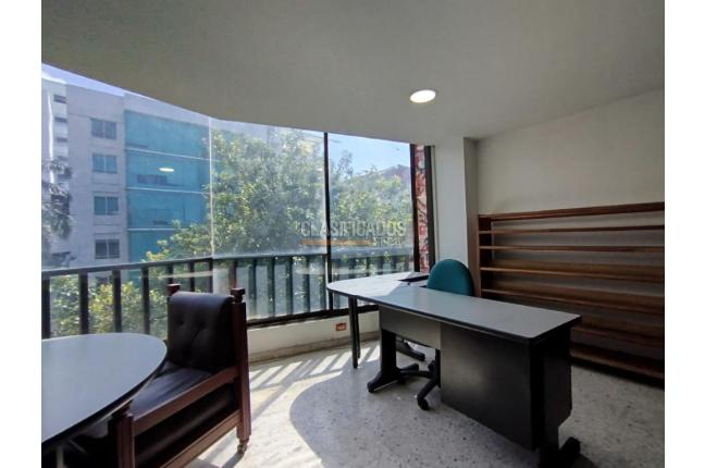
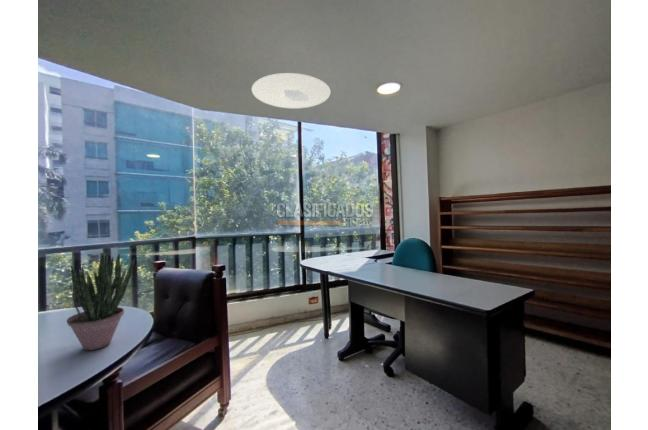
+ ceiling light [251,72,331,110]
+ potted plant [66,252,136,351]
